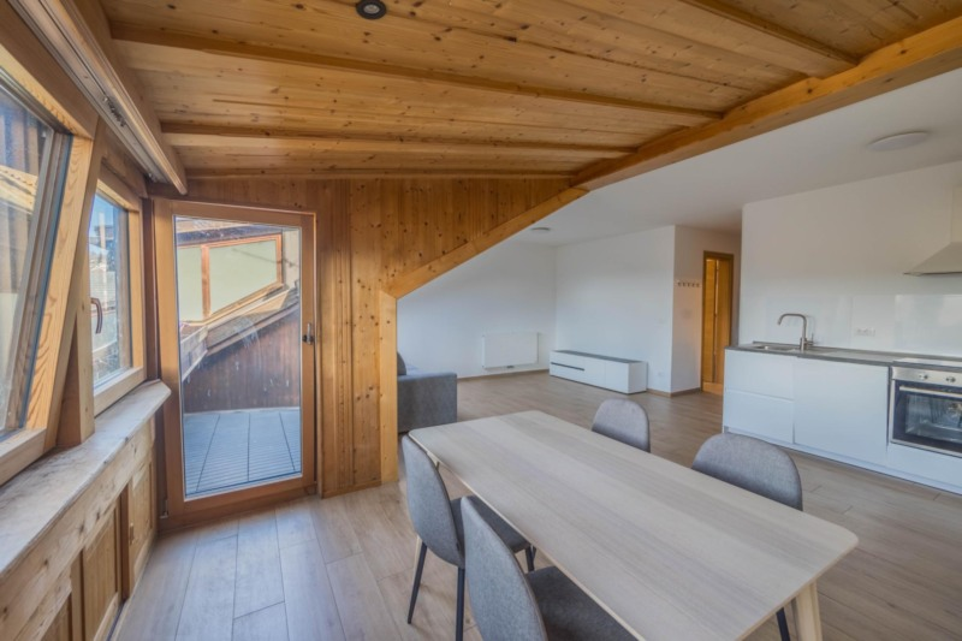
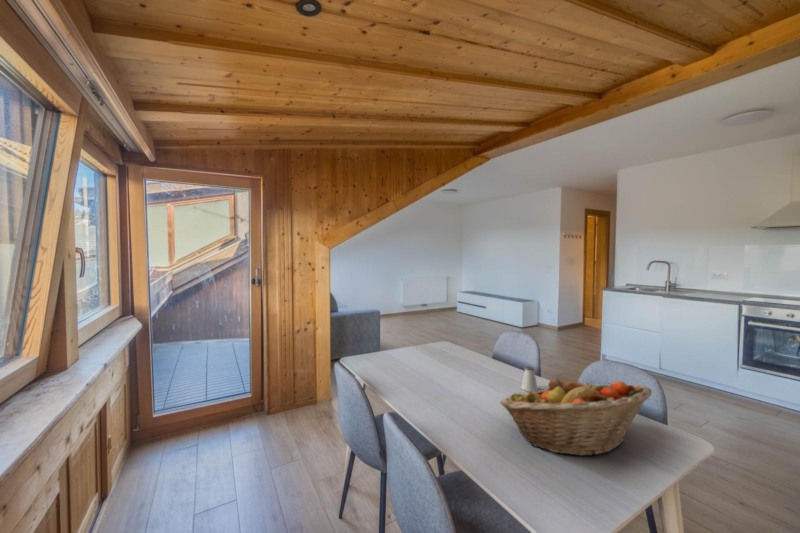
+ saltshaker [520,365,539,392]
+ fruit basket [499,378,653,457]
